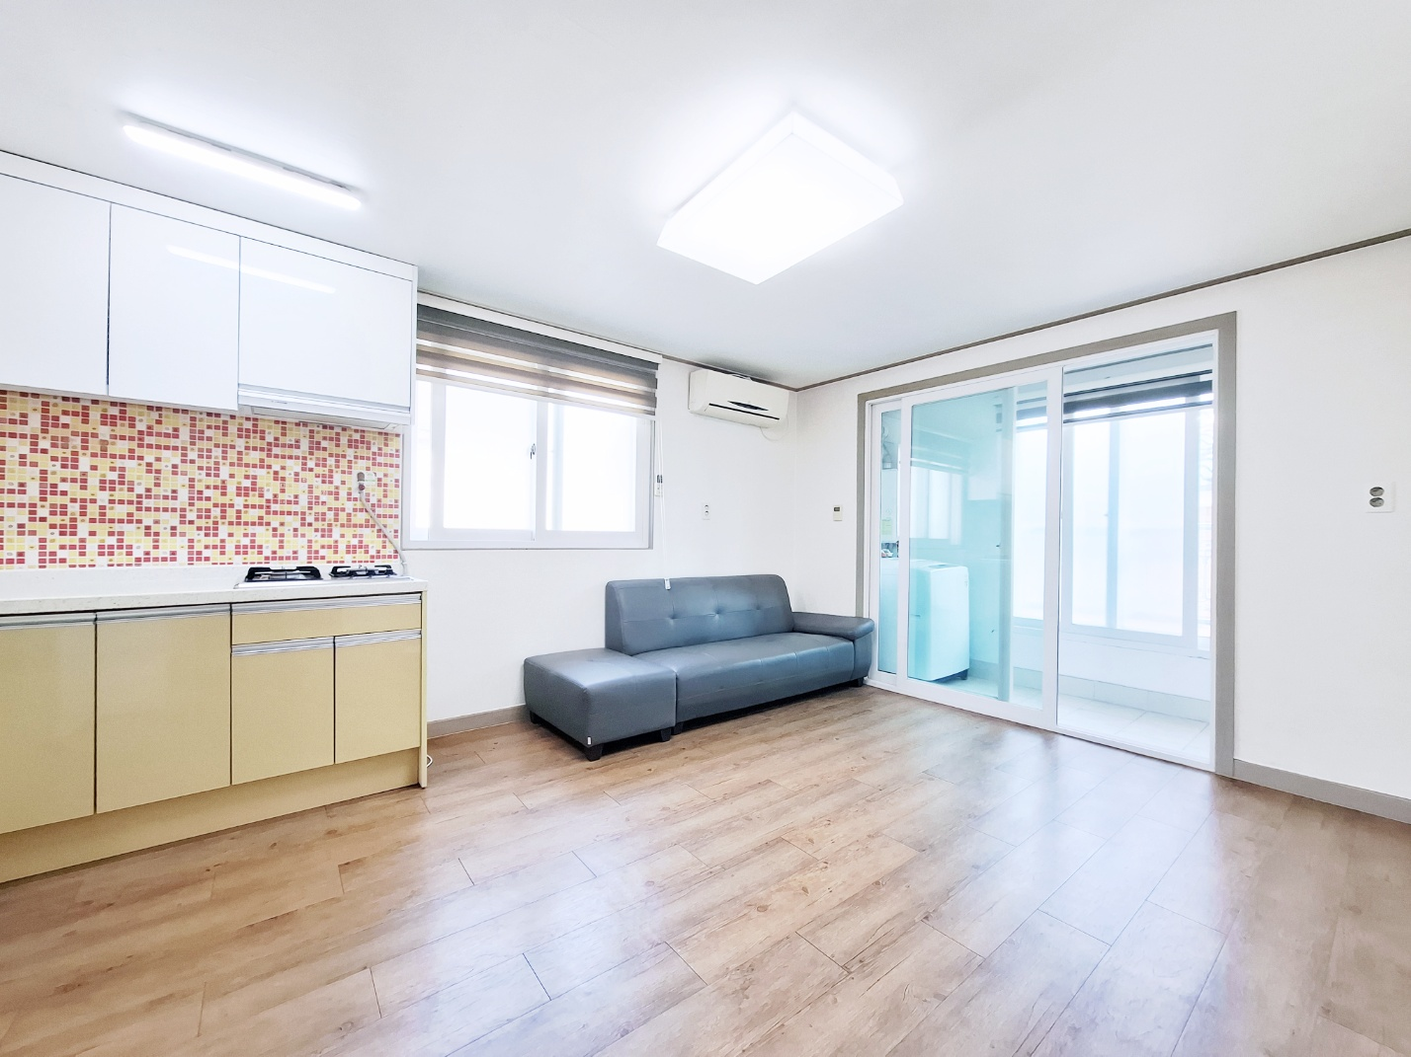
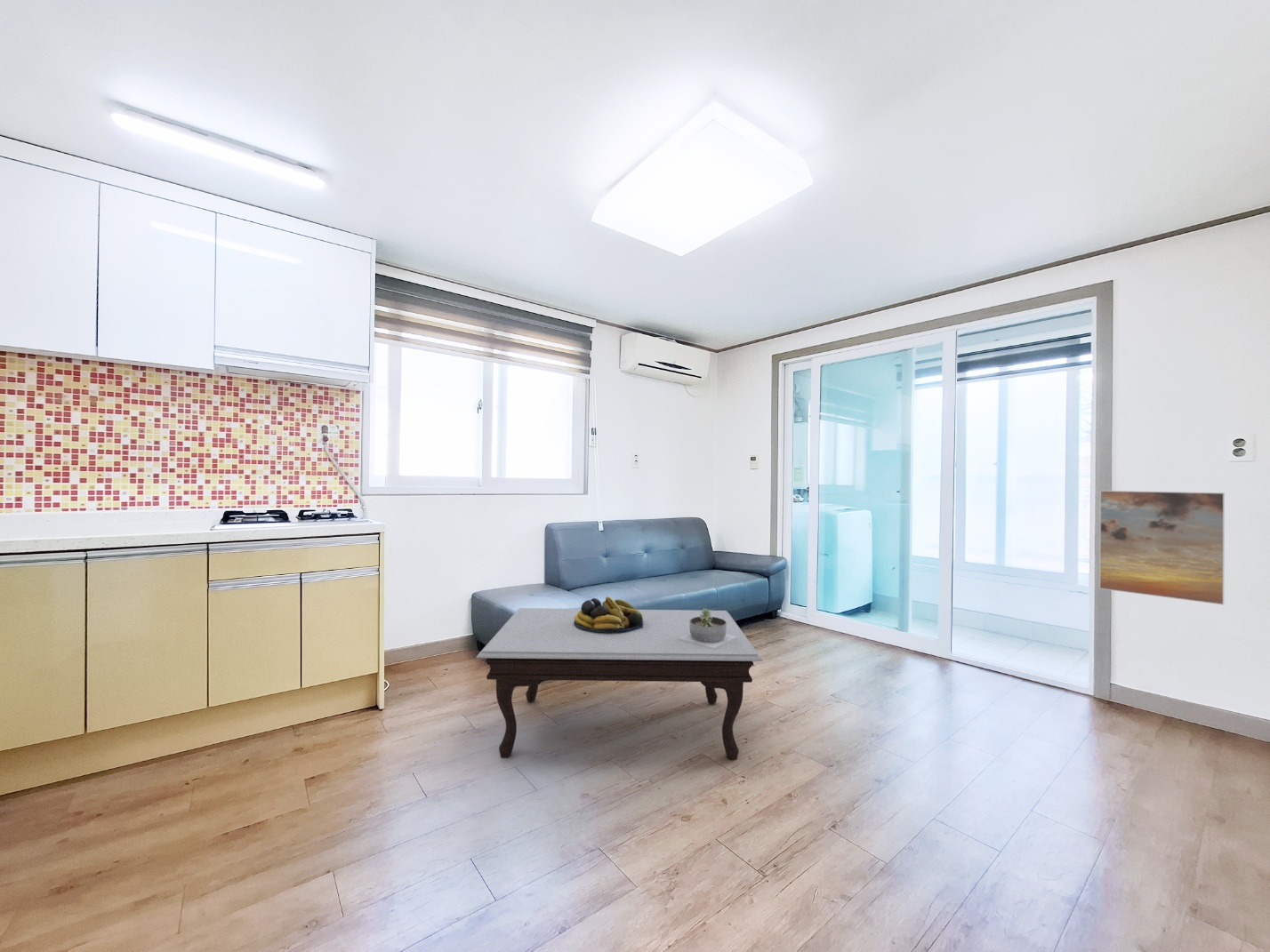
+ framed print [1098,490,1226,606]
+ coffee table [475,607,764,761]
+ fruit bowl [574,596,644,632]
+ succulent planter [678,607,737,650]
